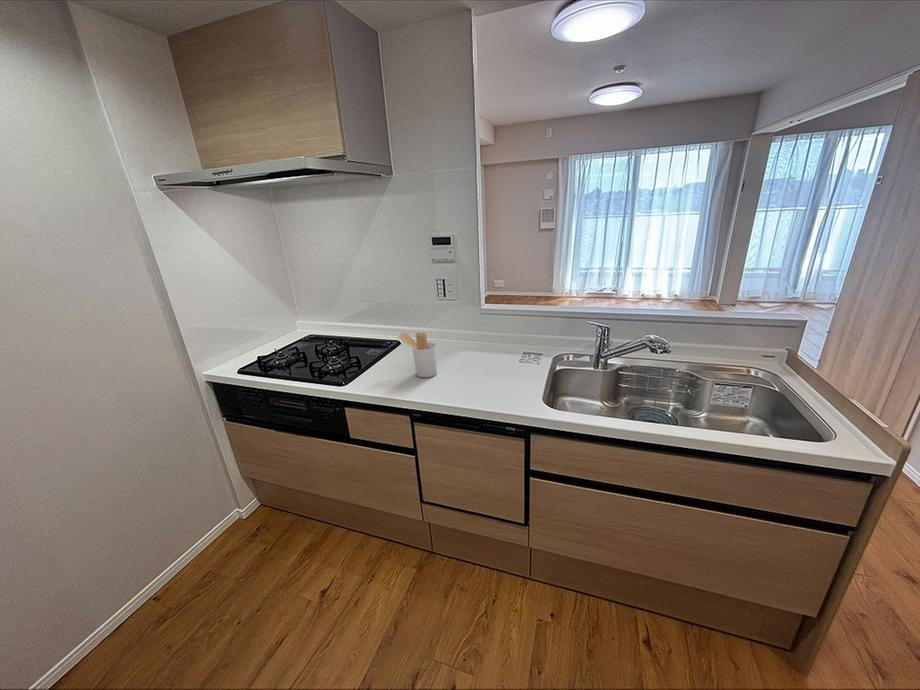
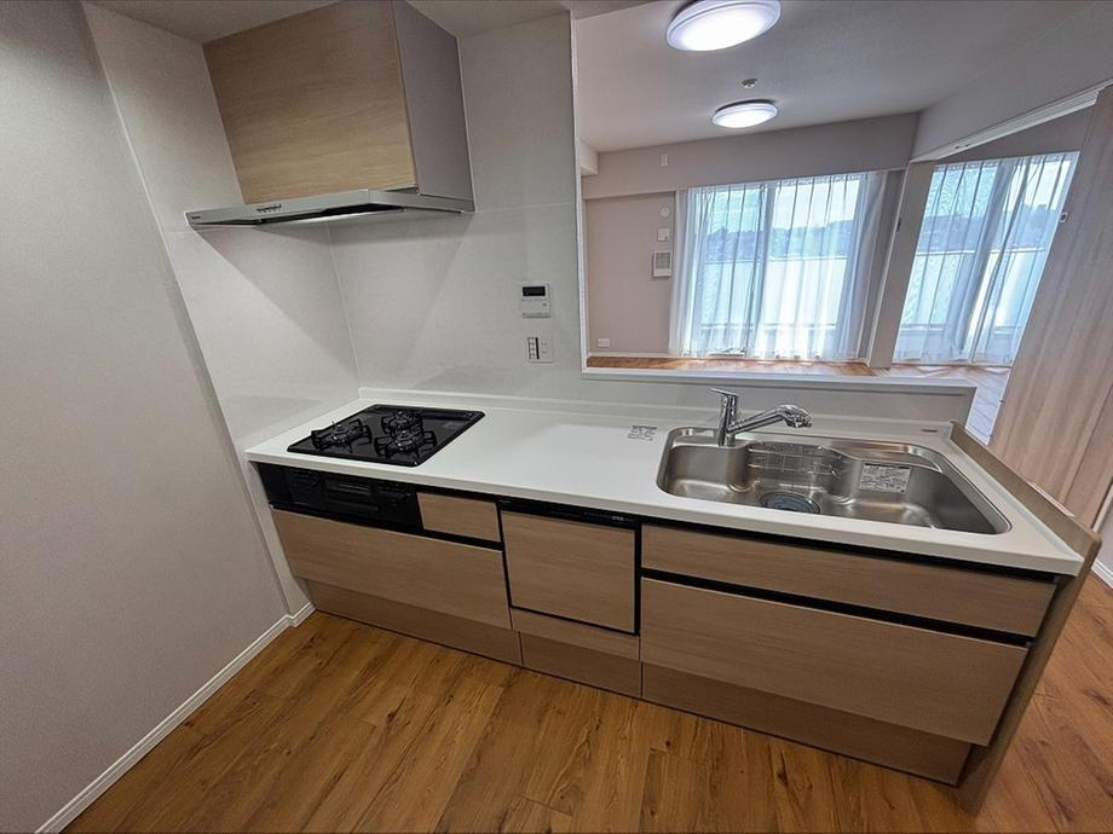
- utensil holder [397,331,438,379]
